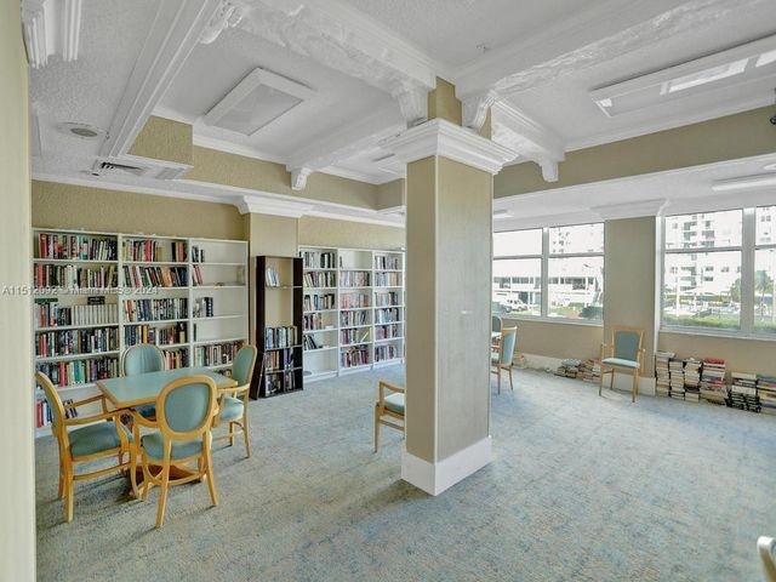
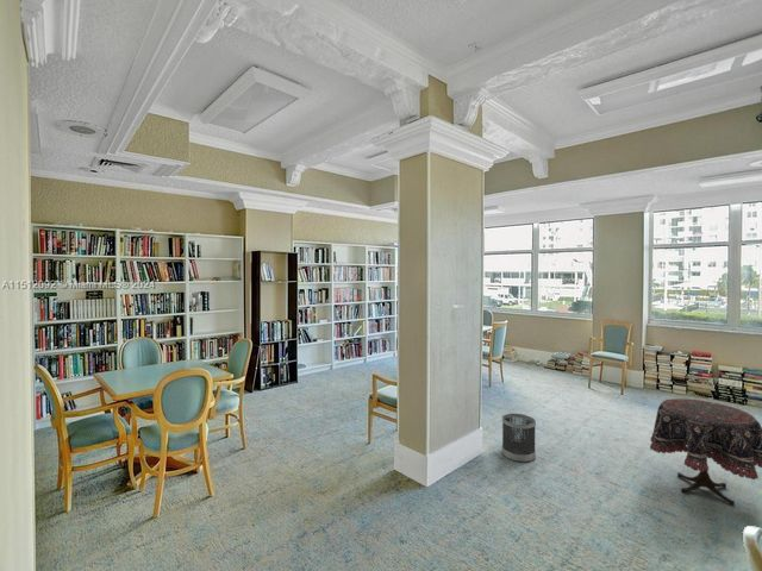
+ wastebasket [501,413,537,464]
+ side table [649,397,762,507]
